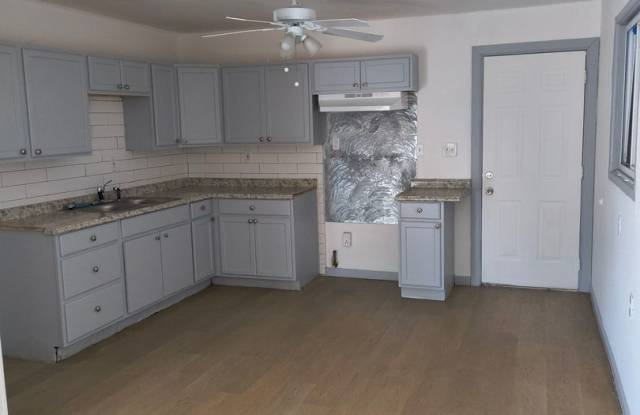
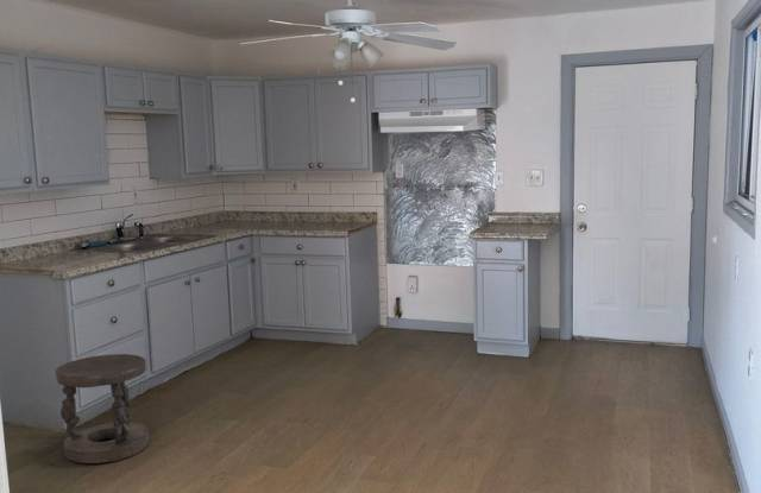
+ stool [55,353,150,464]
